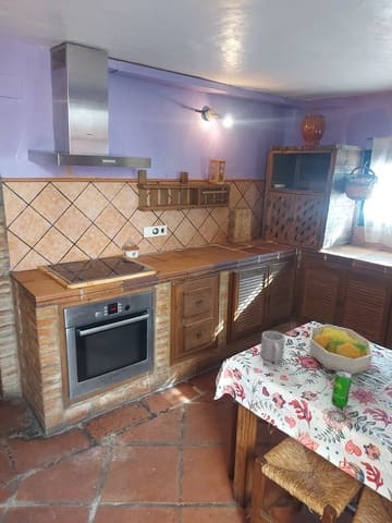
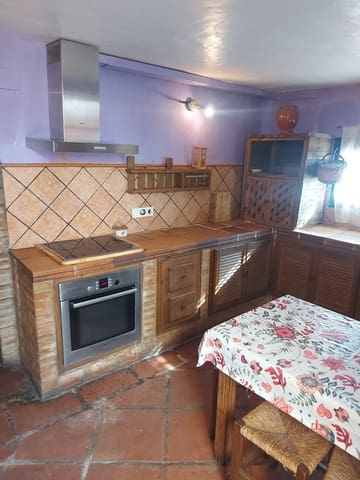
- fruit bowl [309,324,375,376]
- mug [259,330,286,364]
- beverage can [331,369,353,409]
